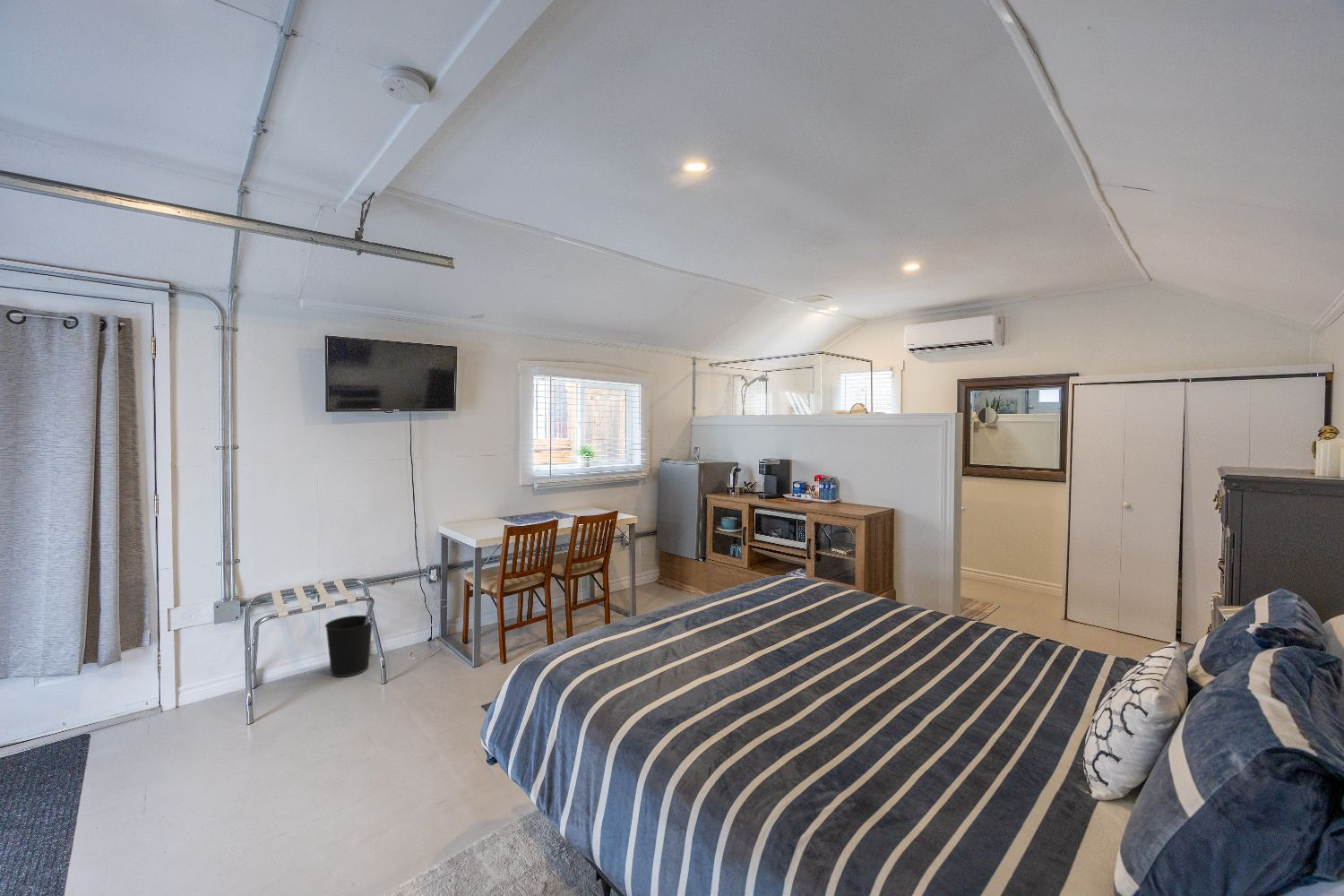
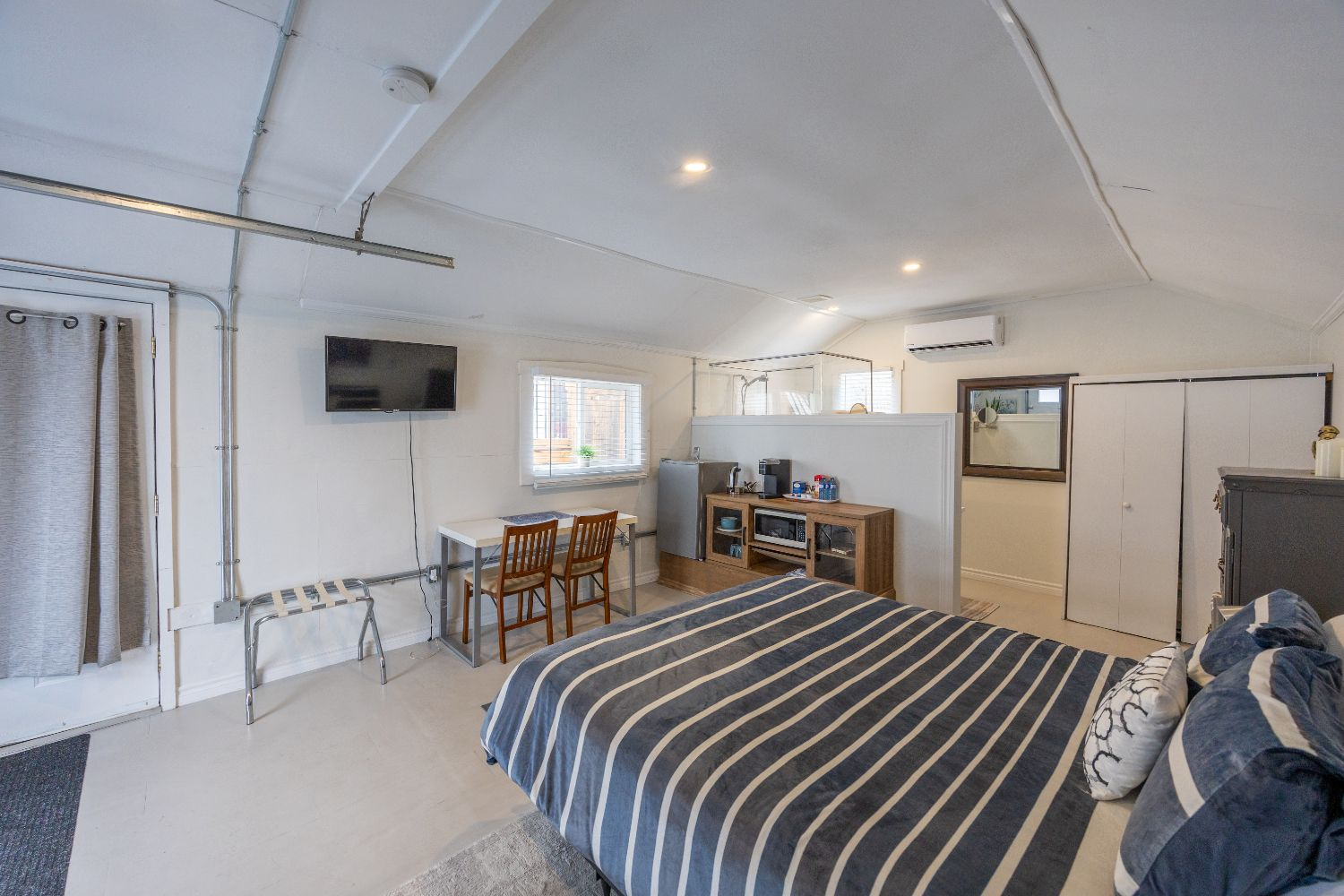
- wastebasket [324,615,373,678]
